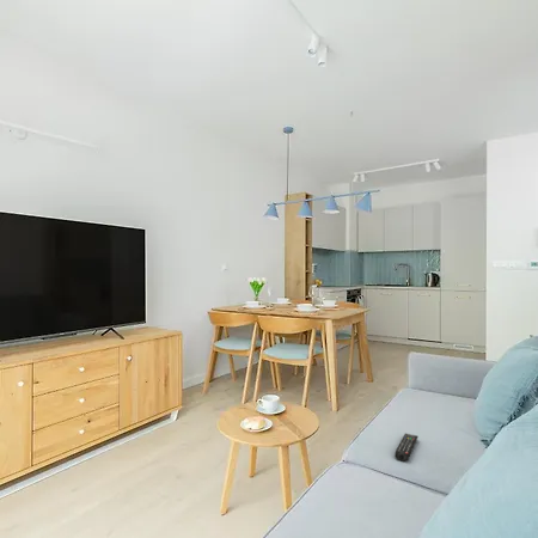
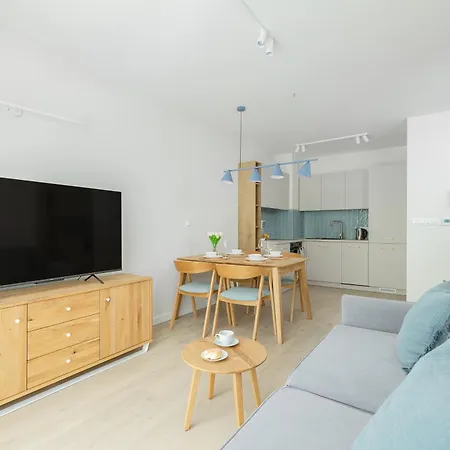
- remote control [393,433,418,463]
